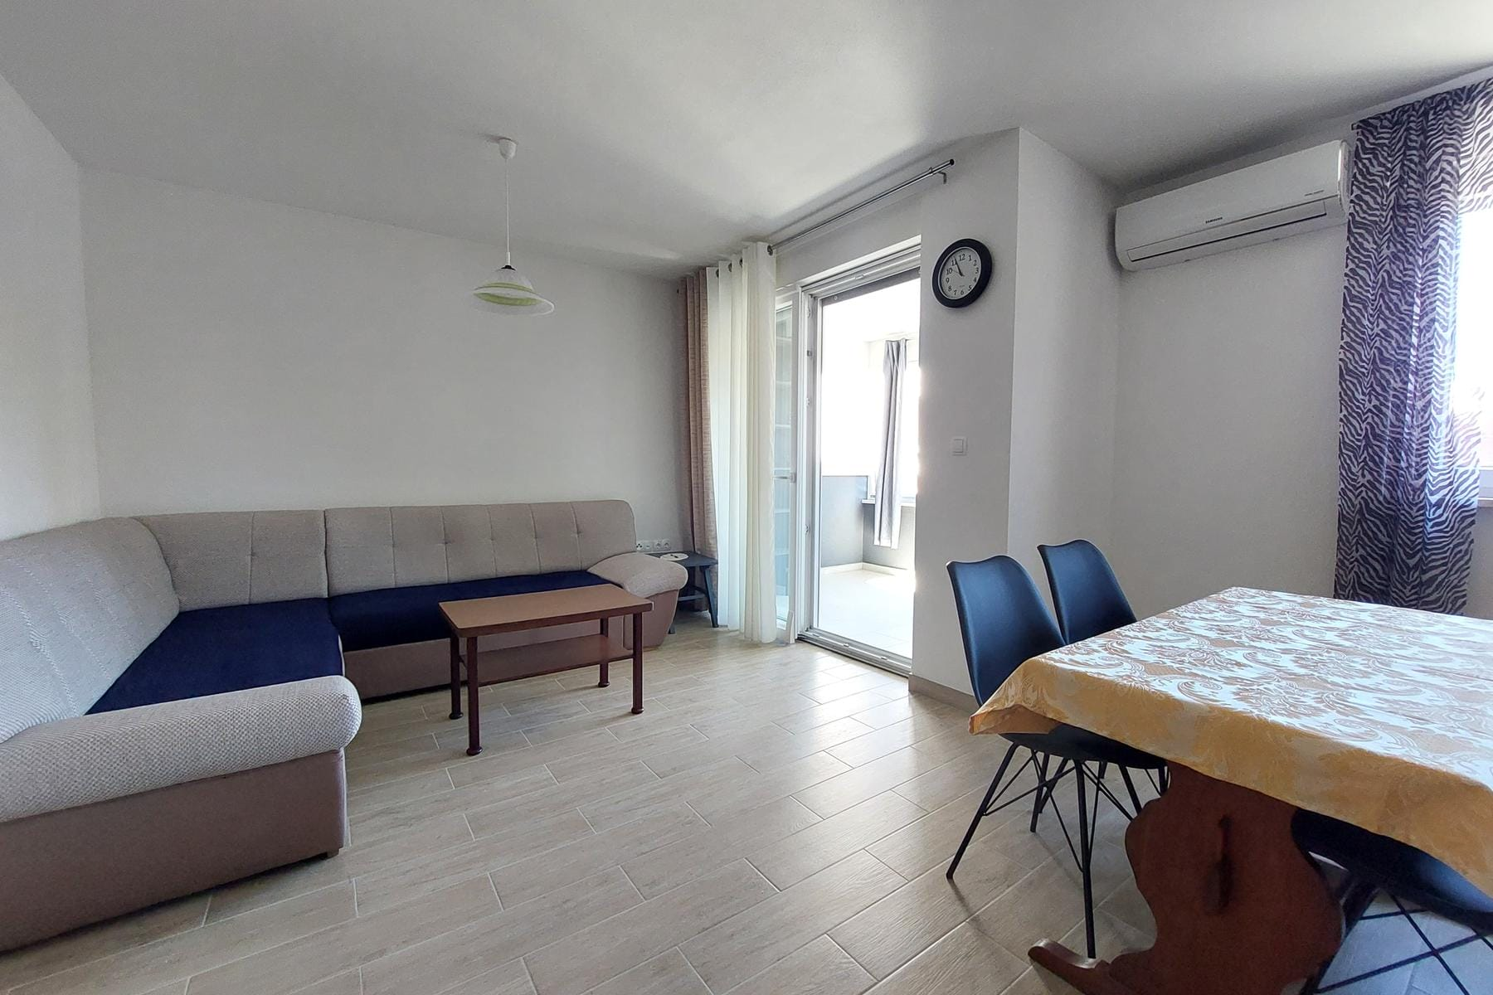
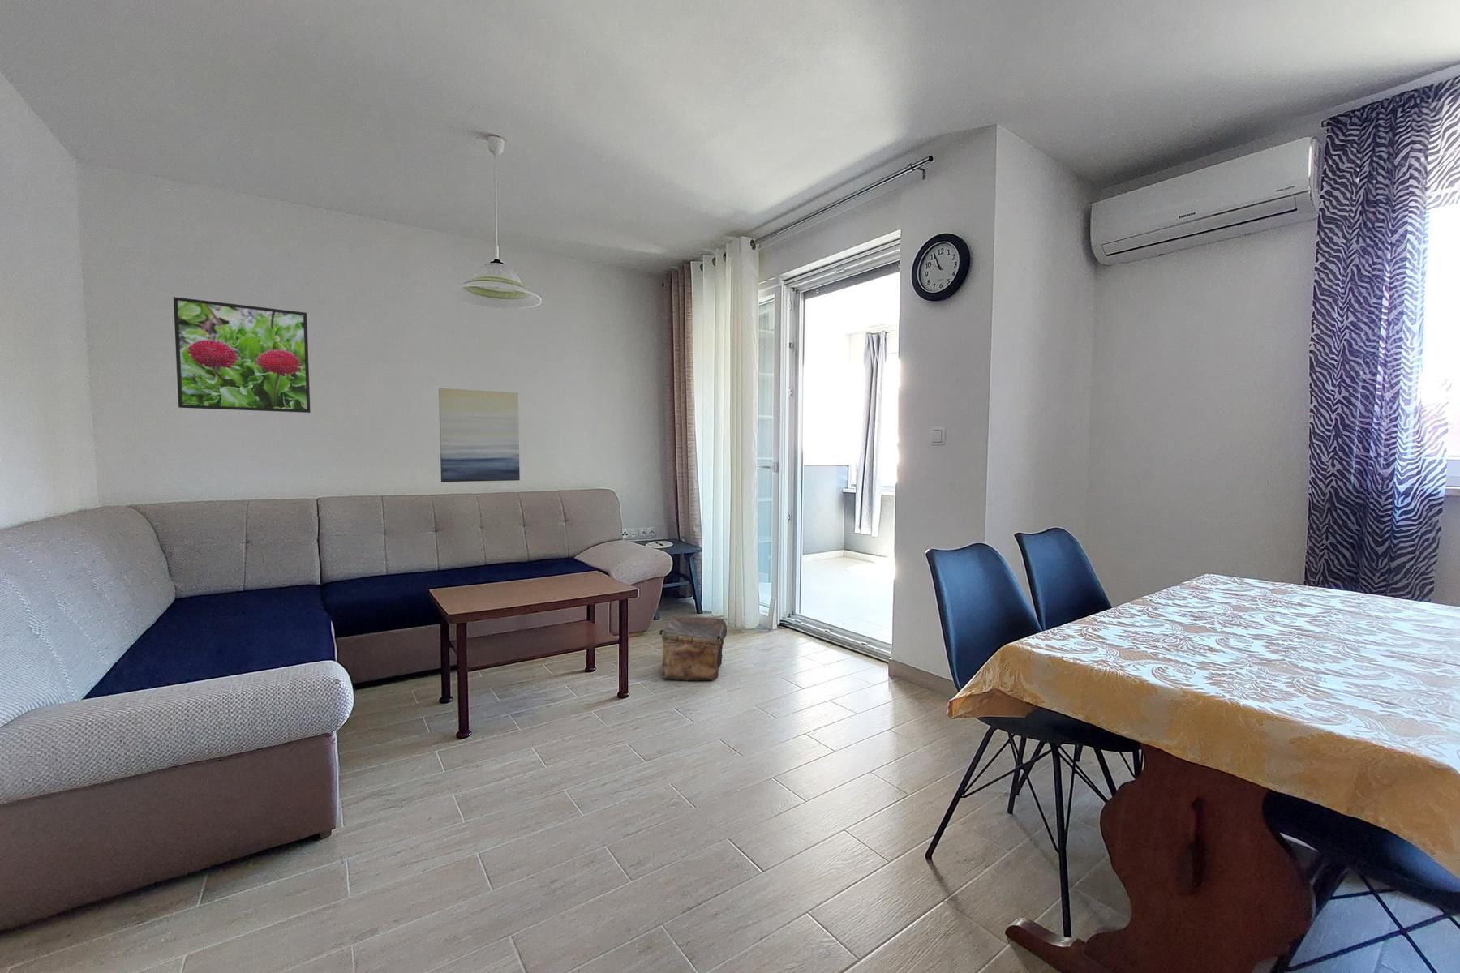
+ wall art [438,388,520,482]
+ pouch [658,616,728,681]
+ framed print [173,296,312,414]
